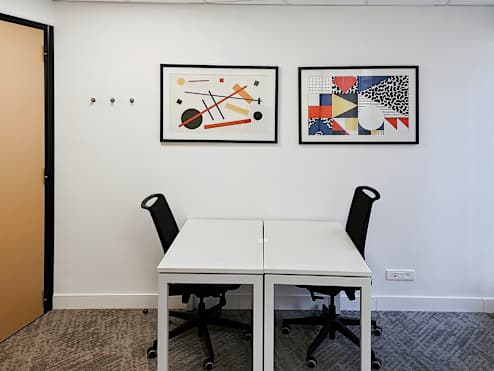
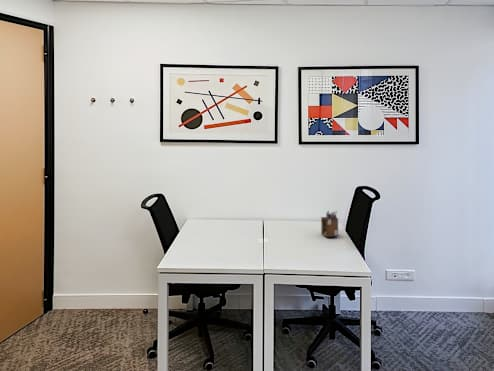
+ desk organizer [320,210,339,238]
